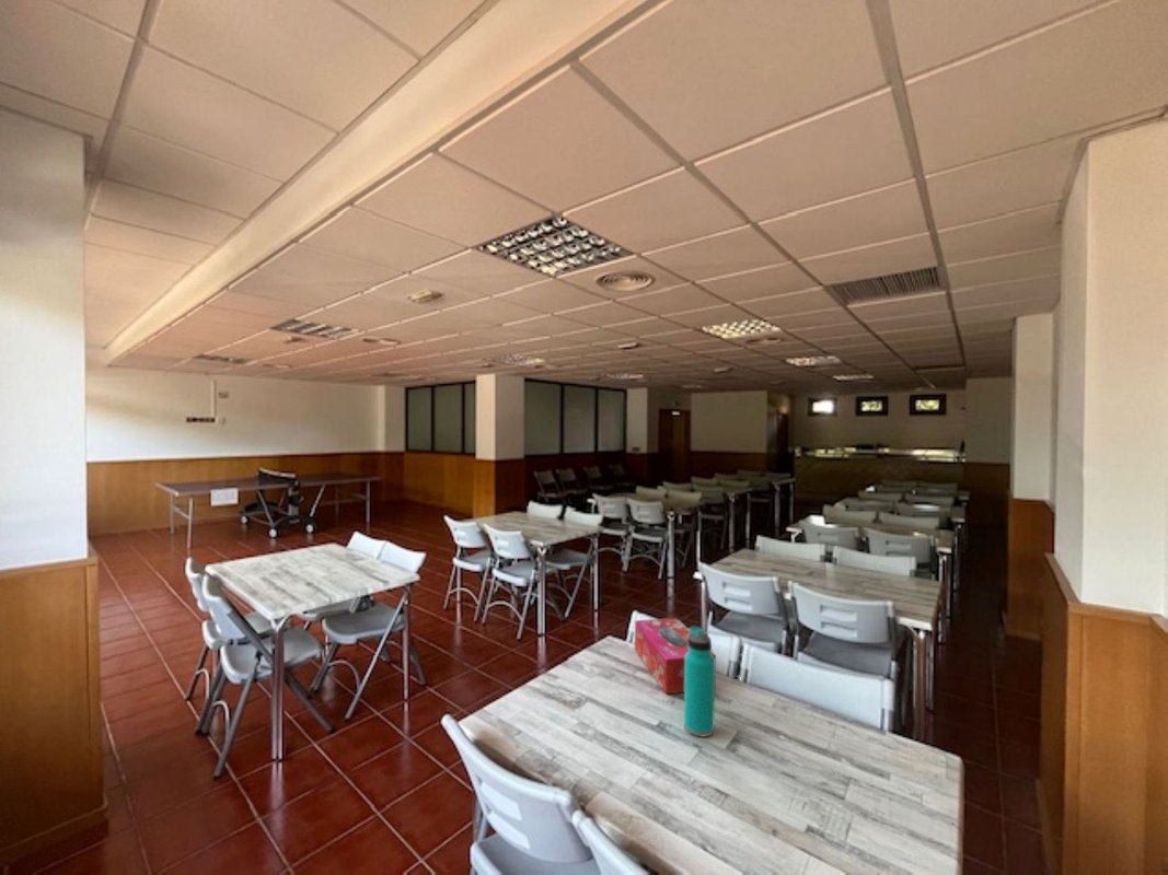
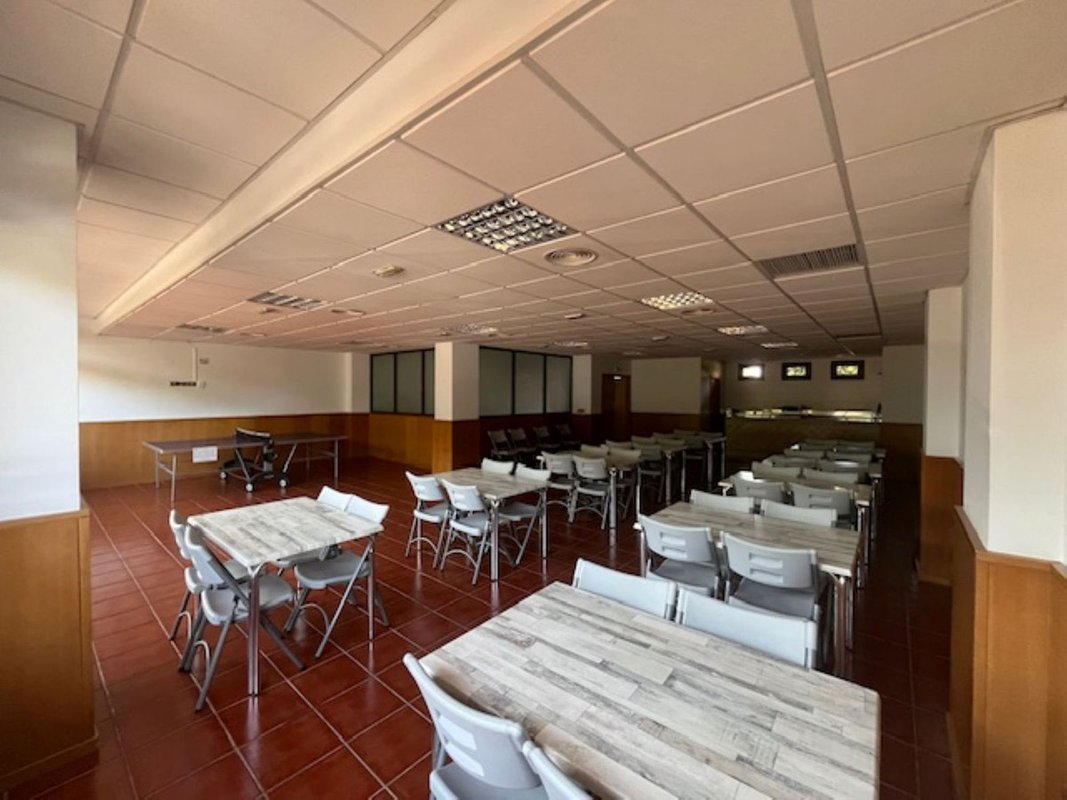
- tissue box [634,617,717,696]
- water bottle [683,626,716,737]
